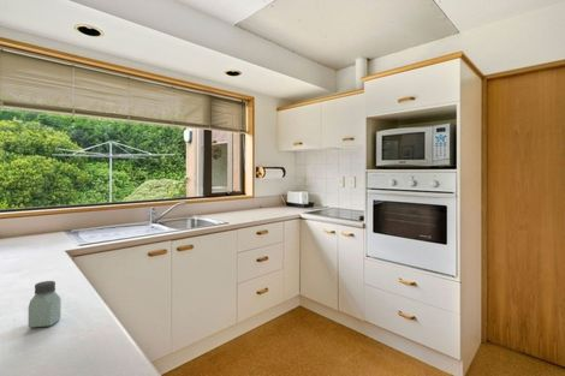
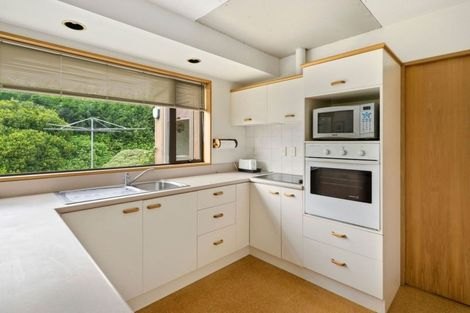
- saltshaker [28,280,63,329]
